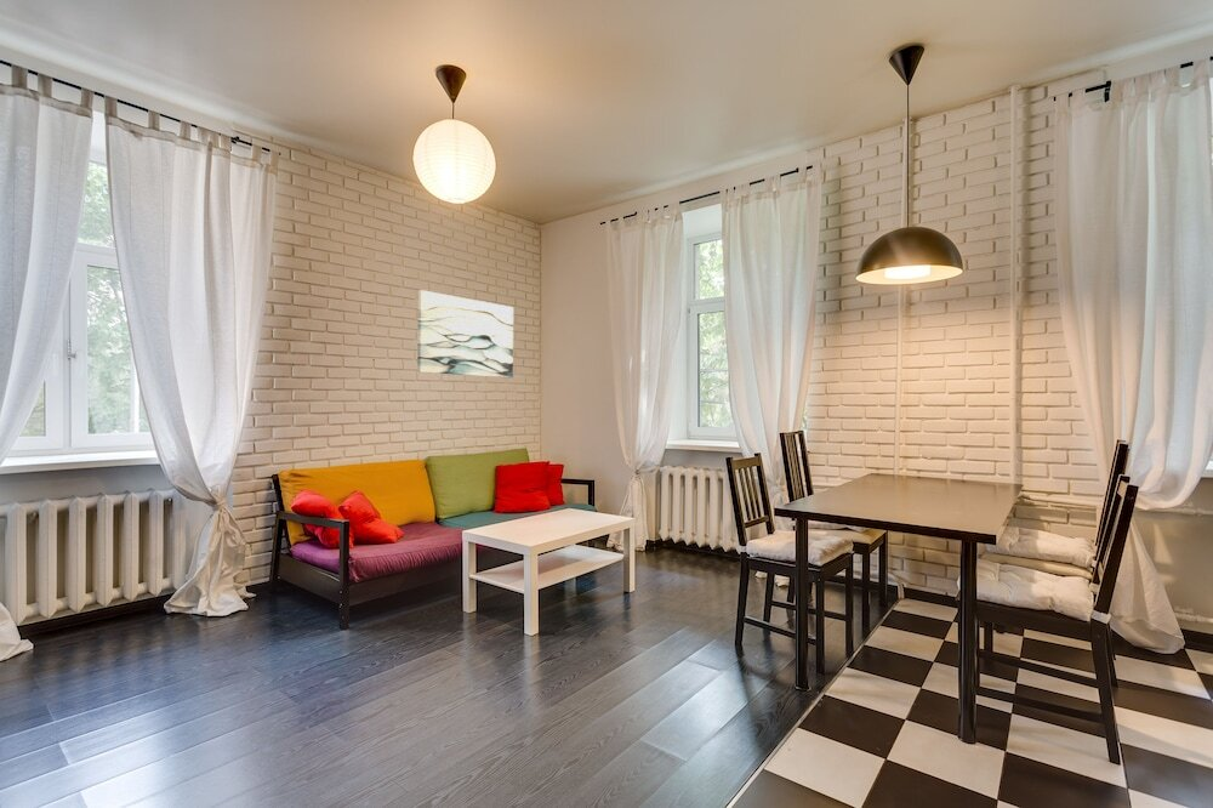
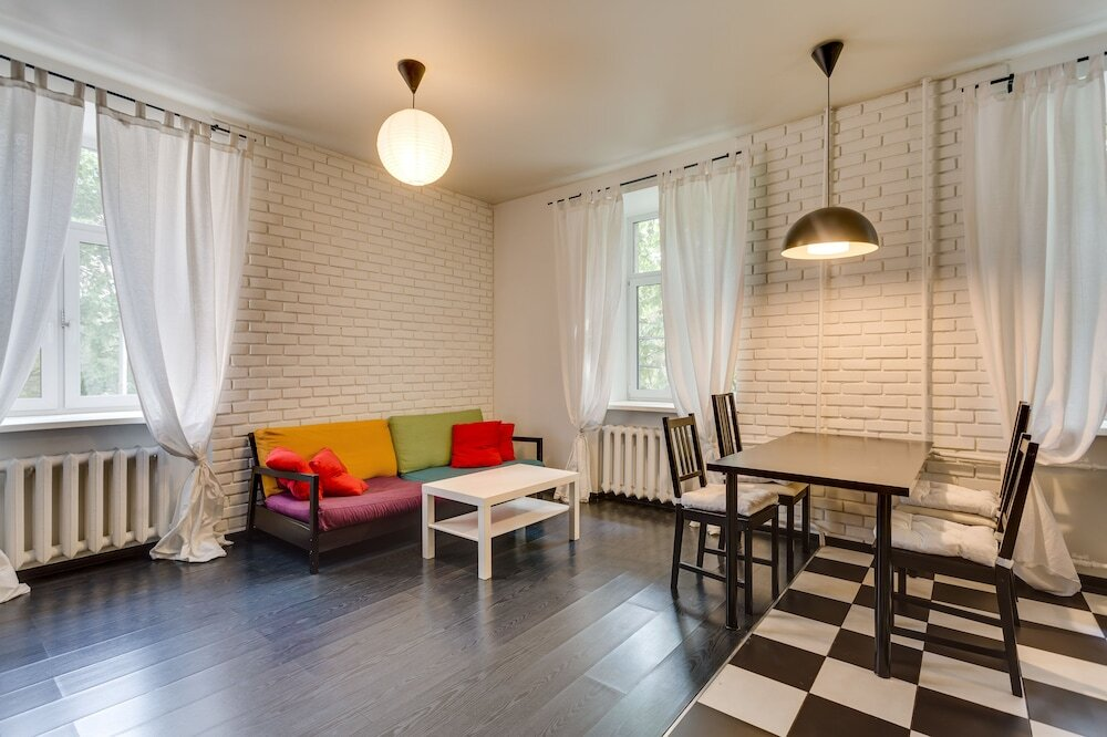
- wall art [416,289,514,379]
